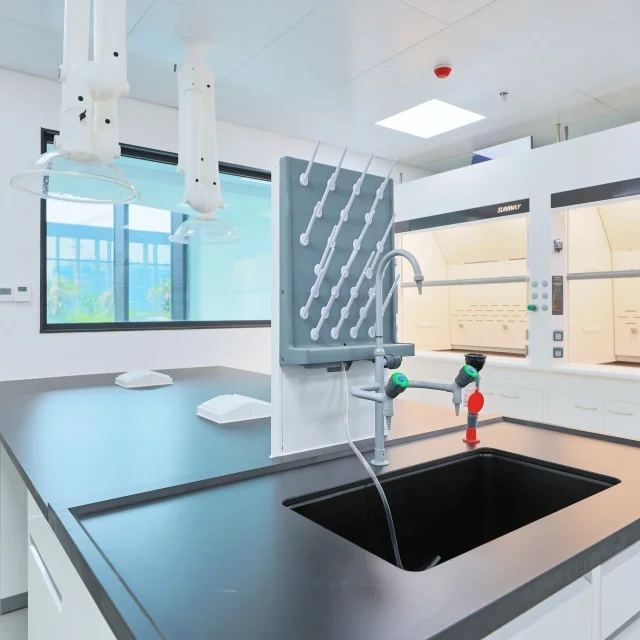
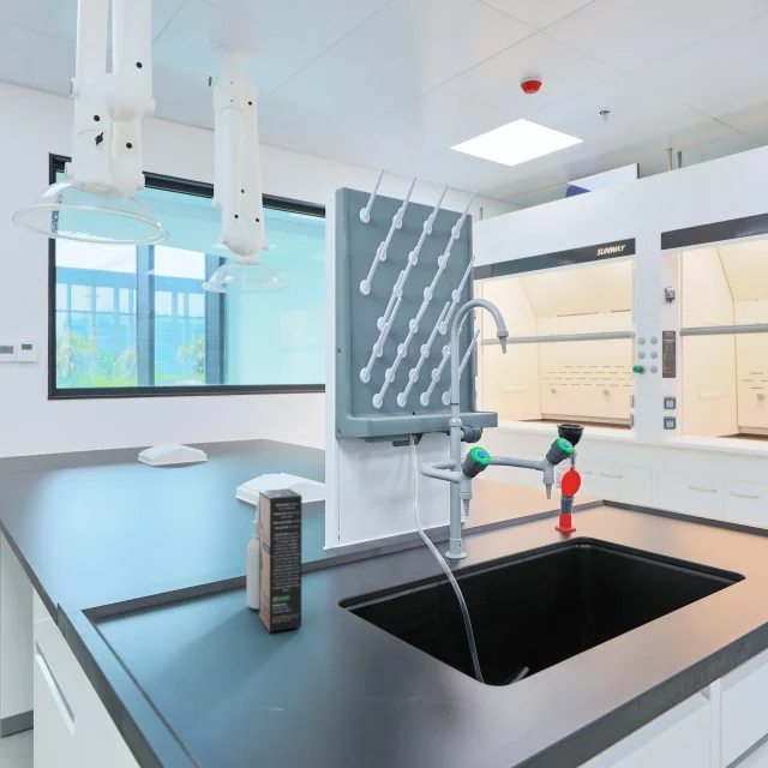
+ spray bottle [246,487,302,634]
